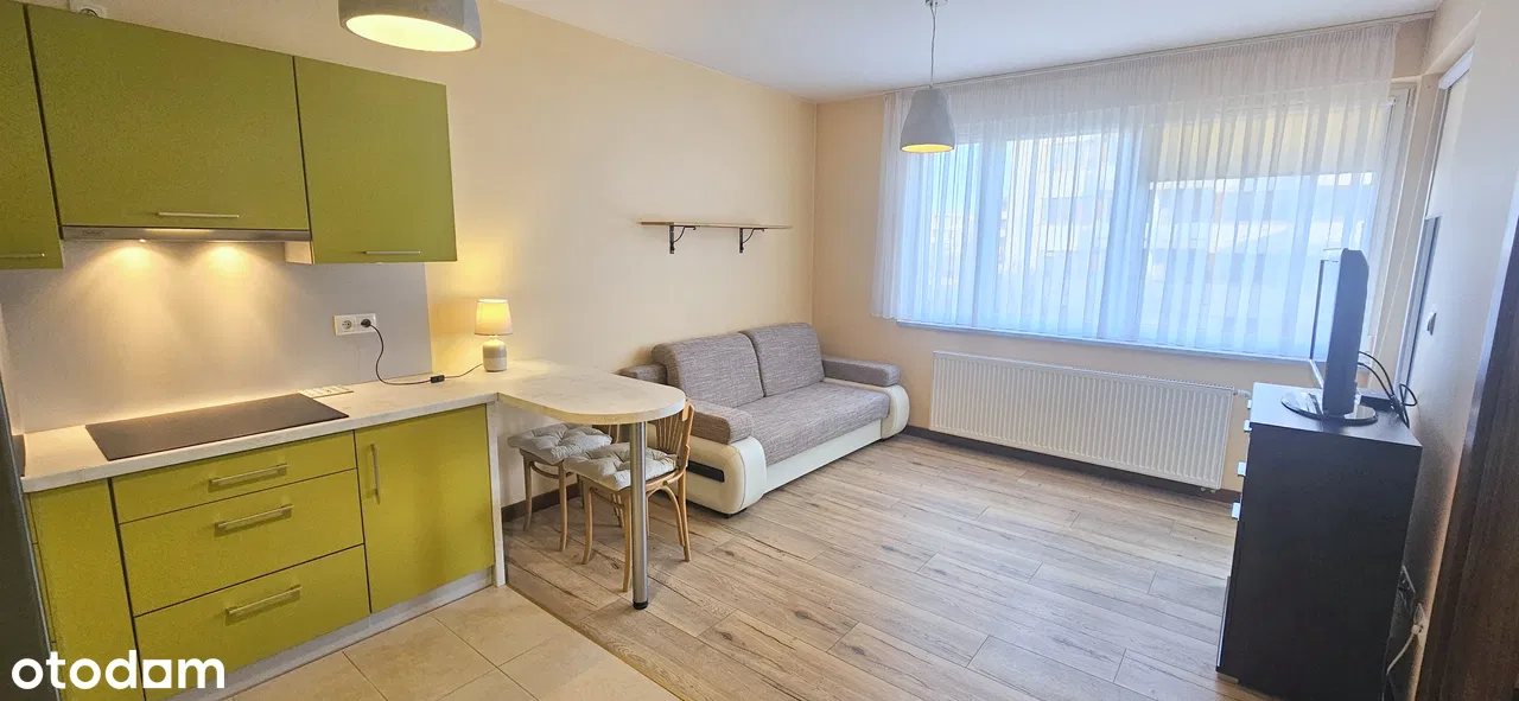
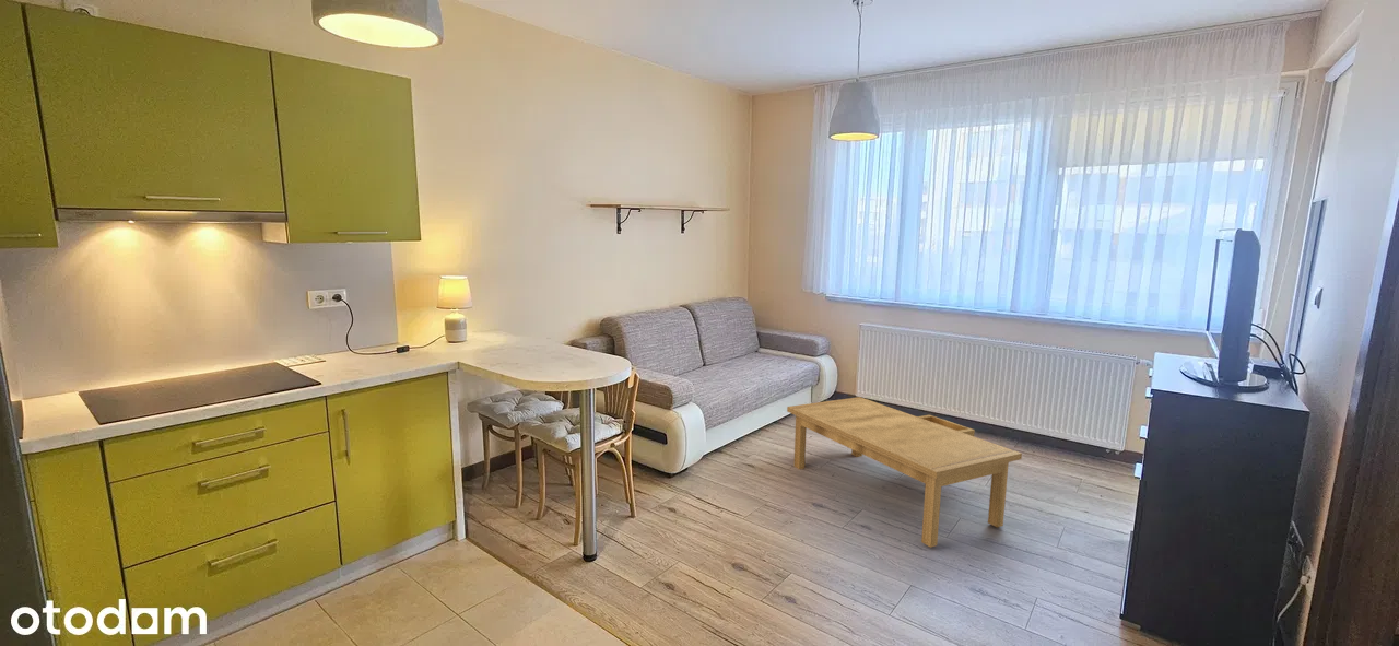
+ coffee table [786,396,1023,549]
